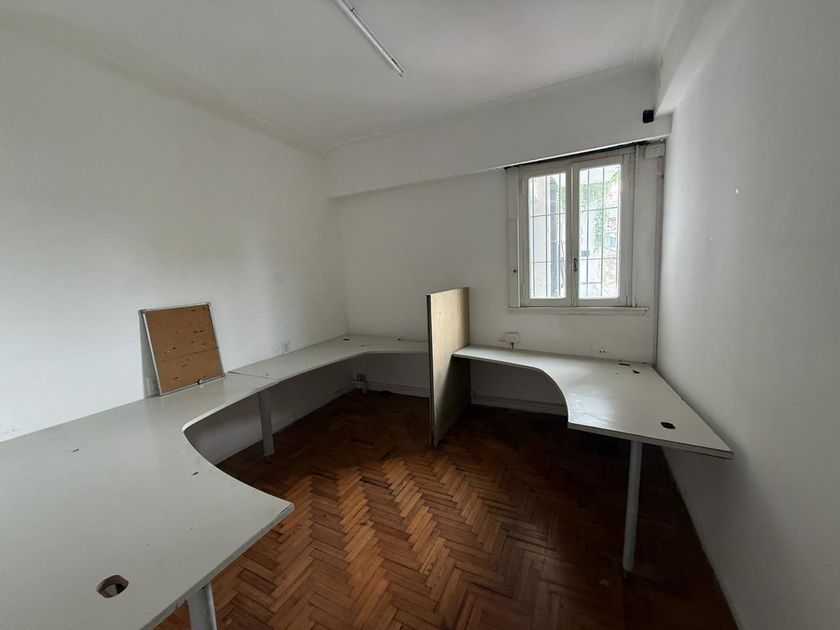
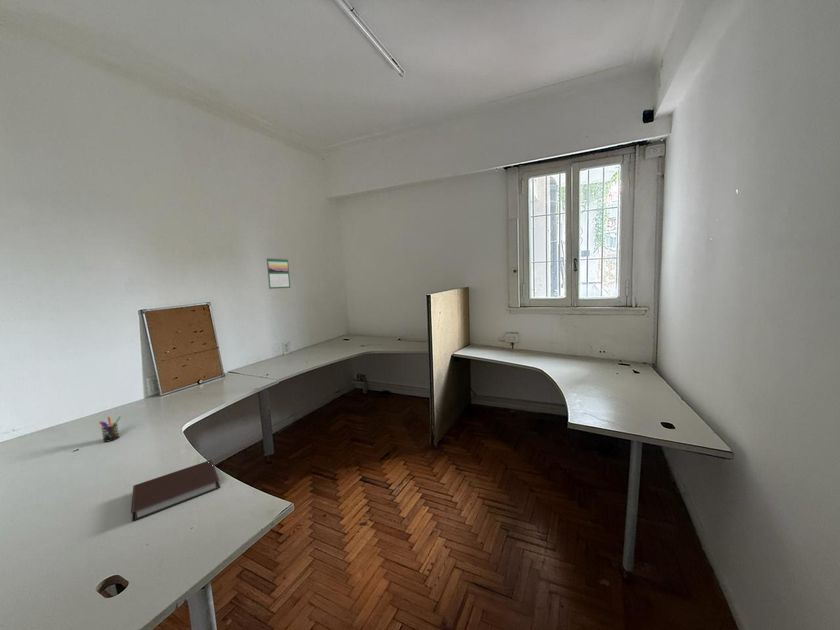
+ calendar [265,257,291,290]
+ pen holder [98,415,122,443]
+ notebook [130,459,221,523]
